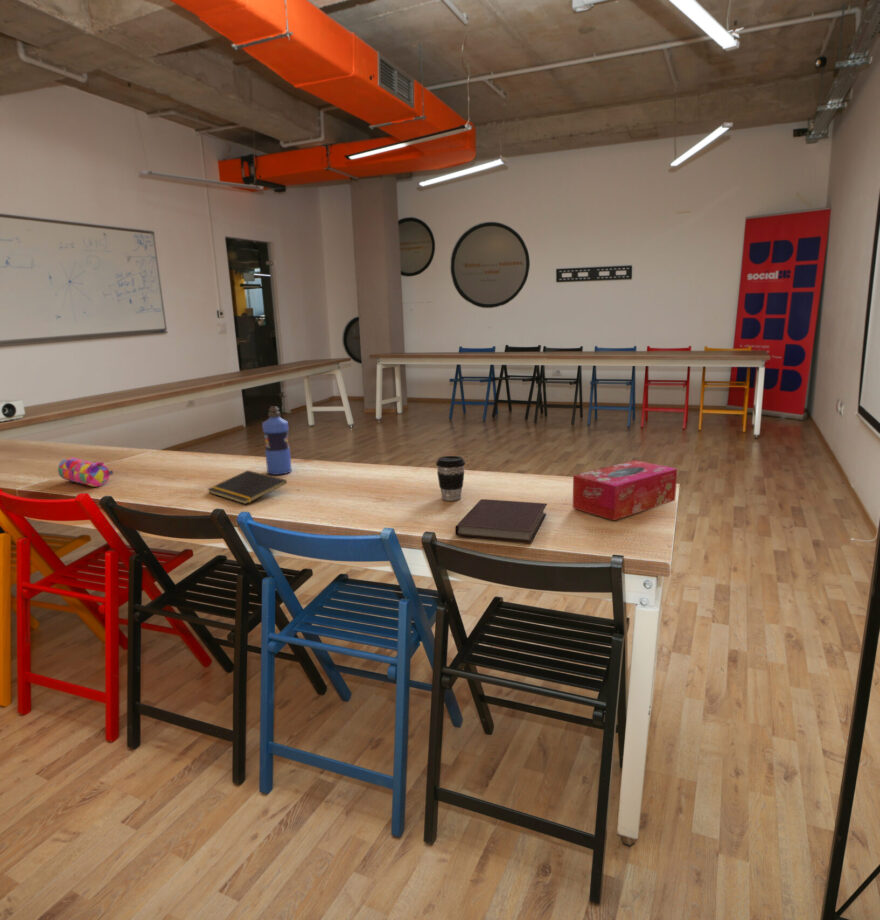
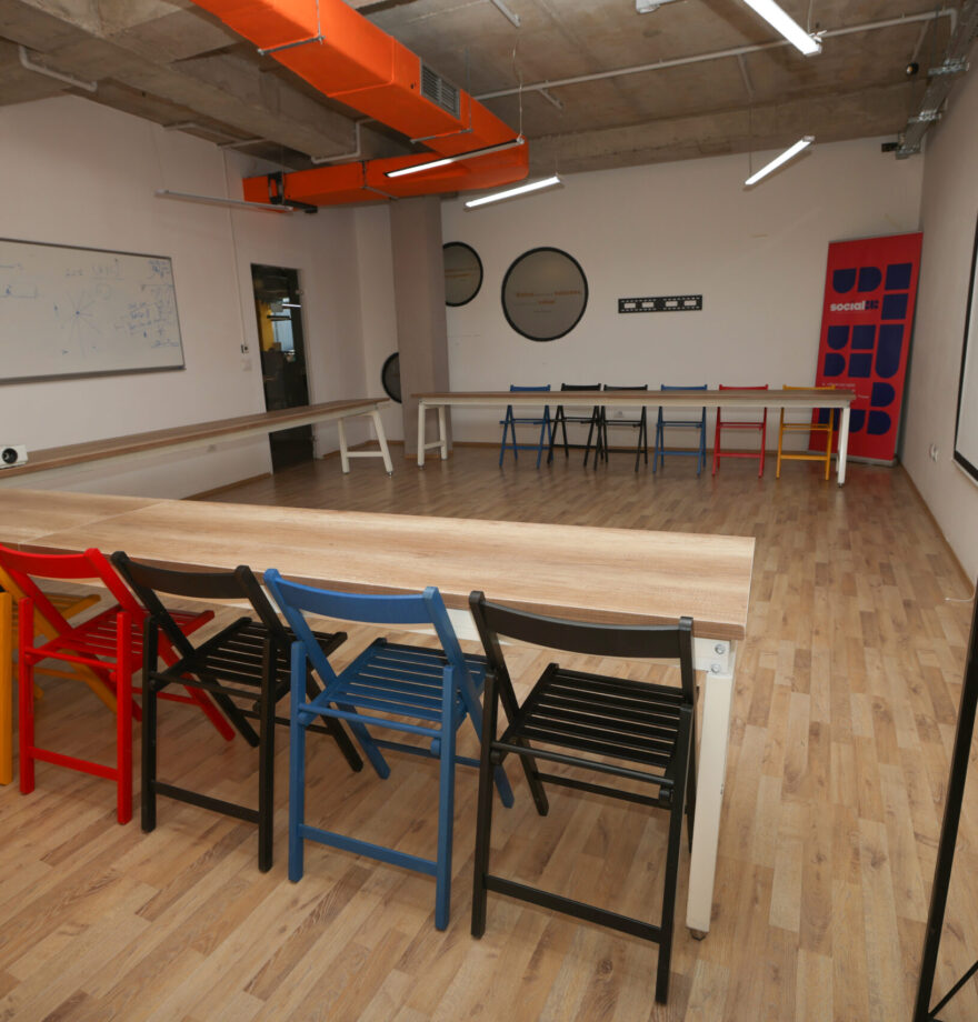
- tissue box [572,459,678,521]
- water bottle [261,405,293,476]
- notebook [454,498,548,544]
- notepad [207,470,288,505]
- pencil case [57,456,114,488]
- coffee cup [435,455,466,502]
